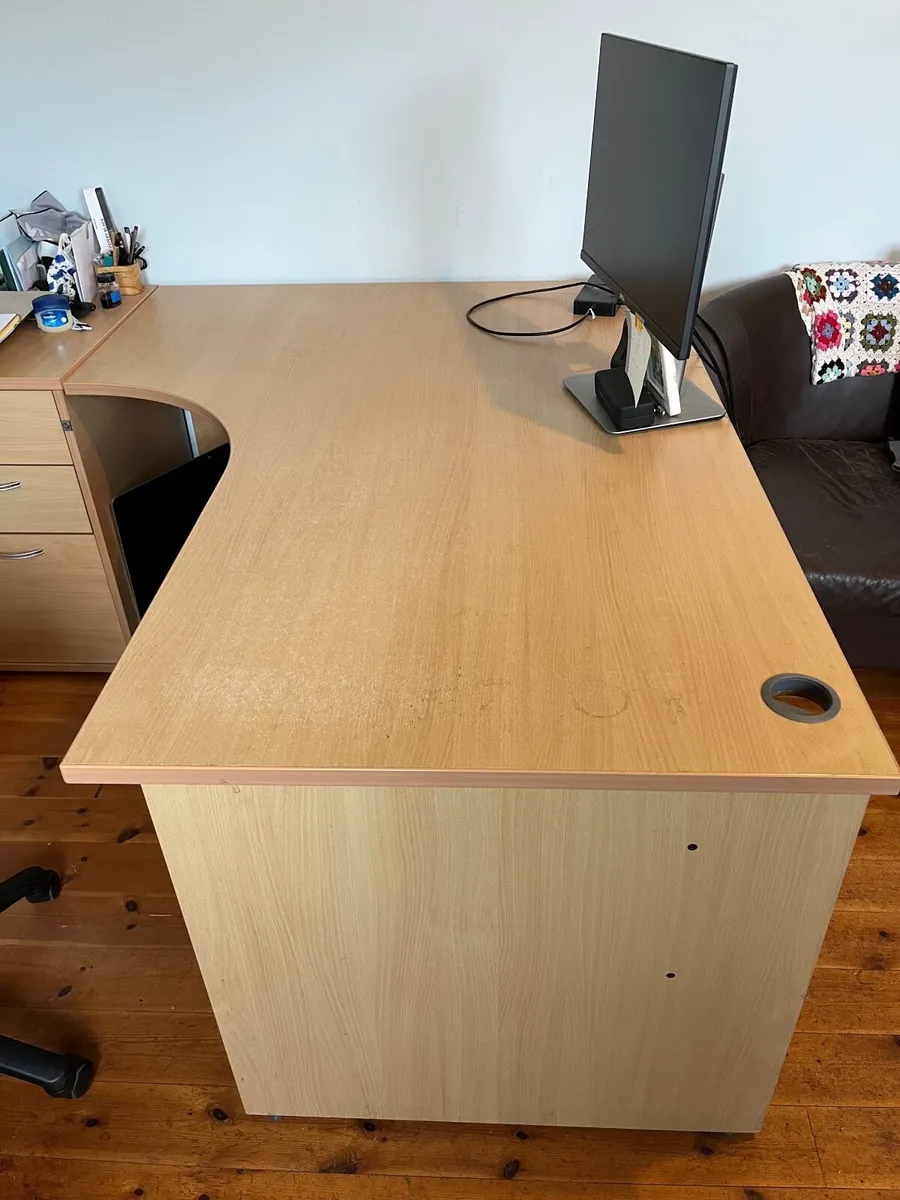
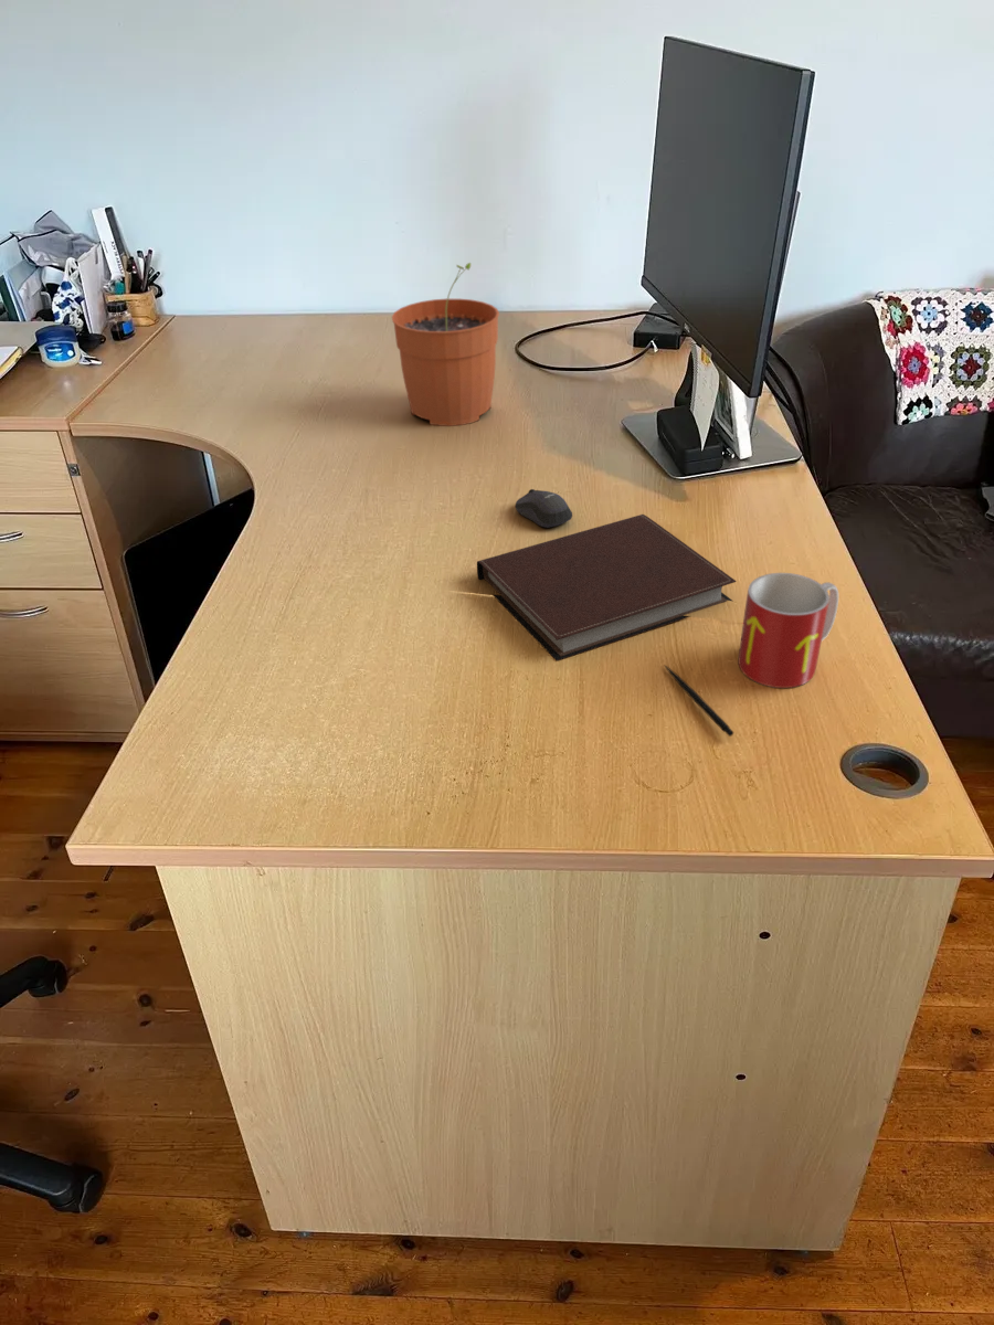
+ mug [737,572,839,689]
+ computer mouse [514,488,573,529]
+ notebook [476,513,738,662]
+ pen [664,664,734,738]
+ plant pot [391,262,500,427]
